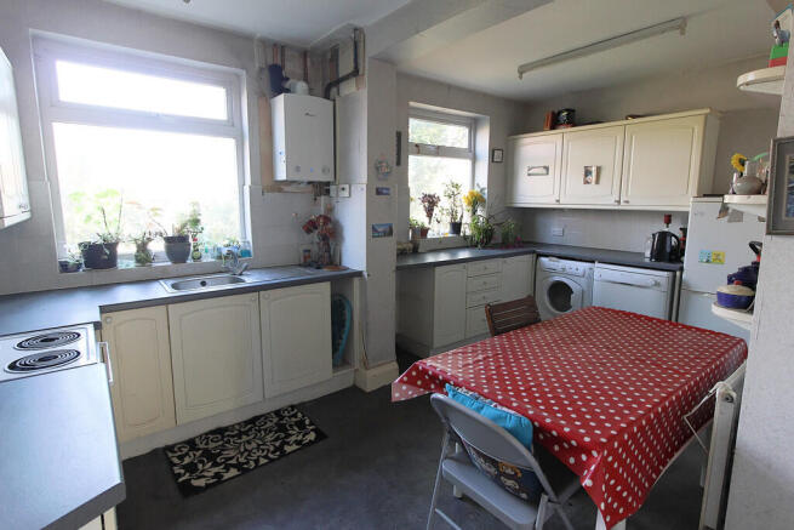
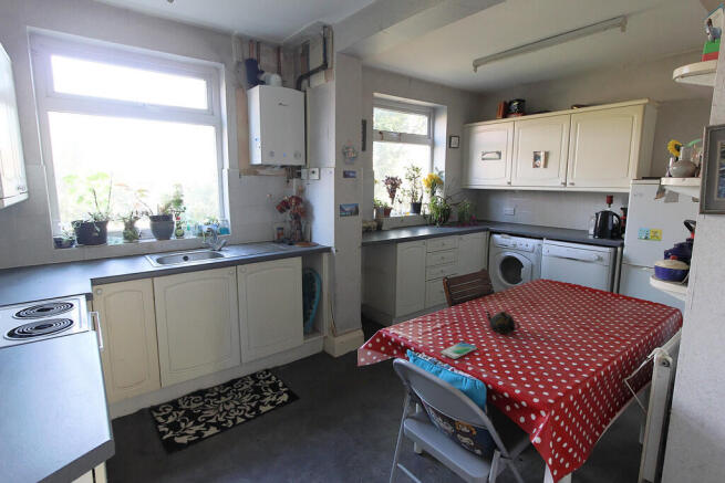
+ teapot [484,309,521,335]
+ smartphone [439,340,477,360]
